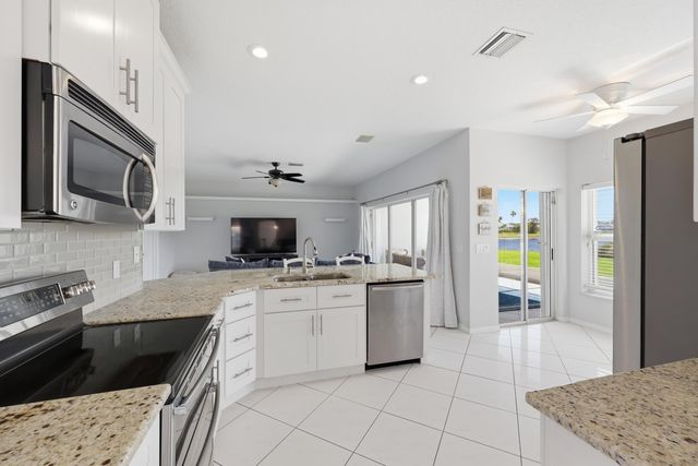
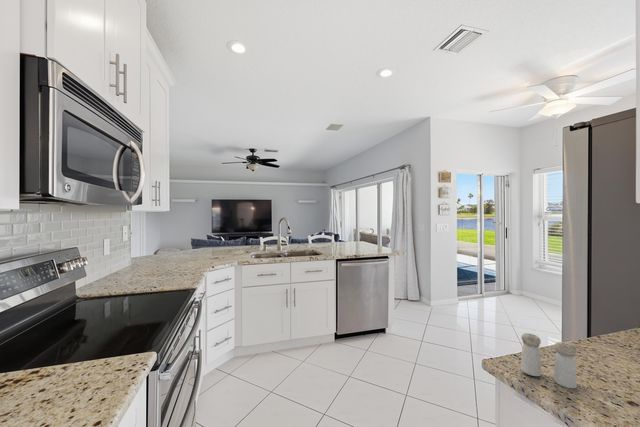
+ salt and pepper shaker [520,332,578,389]
